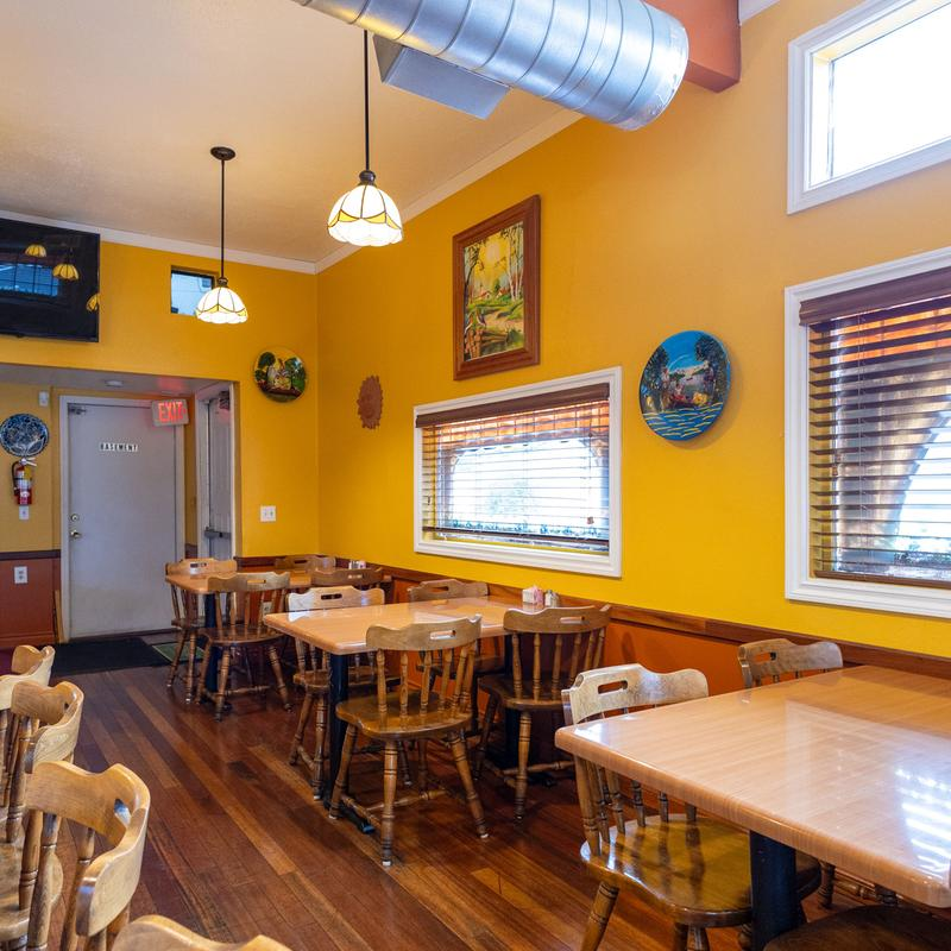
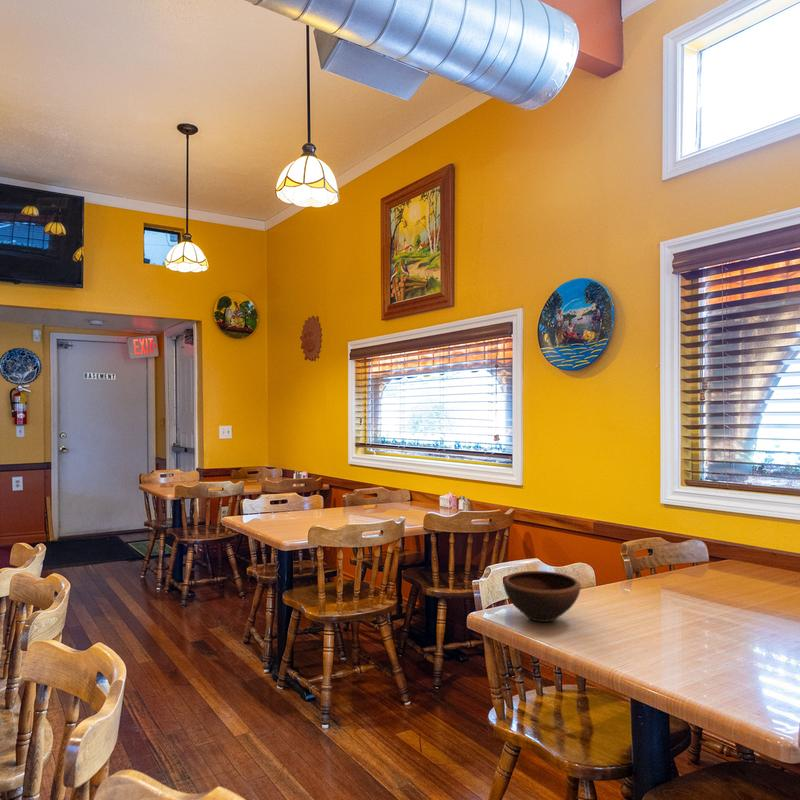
+ bowl [502,570,581,623]
